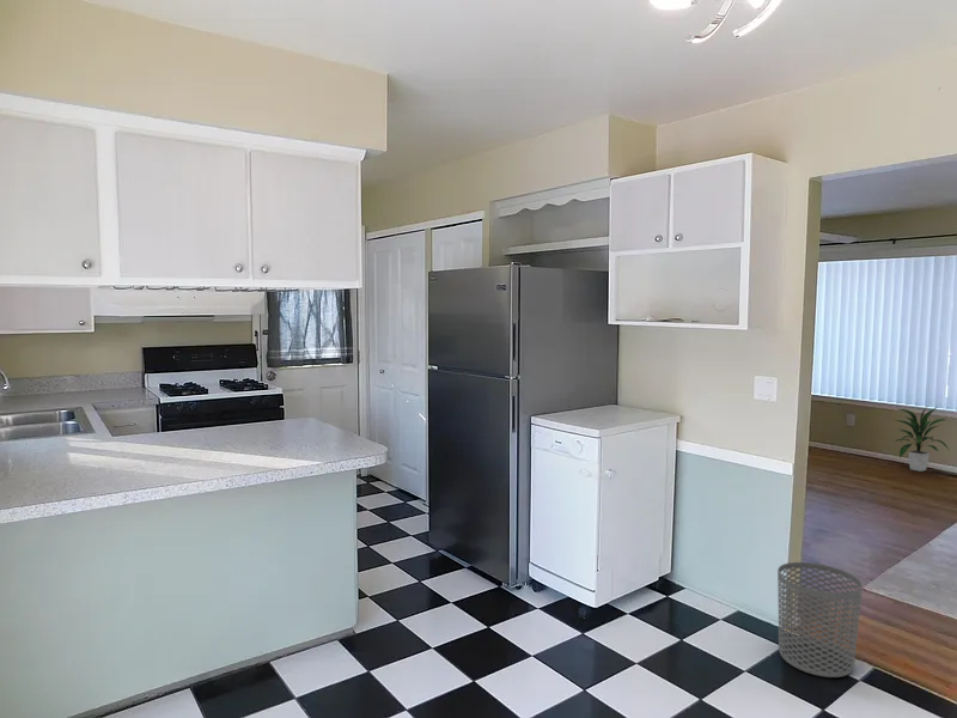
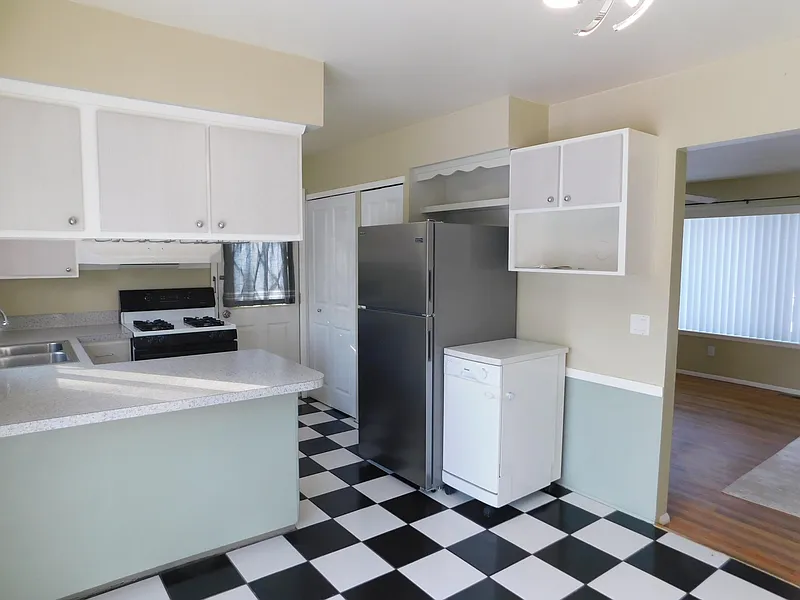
- indoor plant [895,404,951,473]
- waste bin [776,561,864,679]
